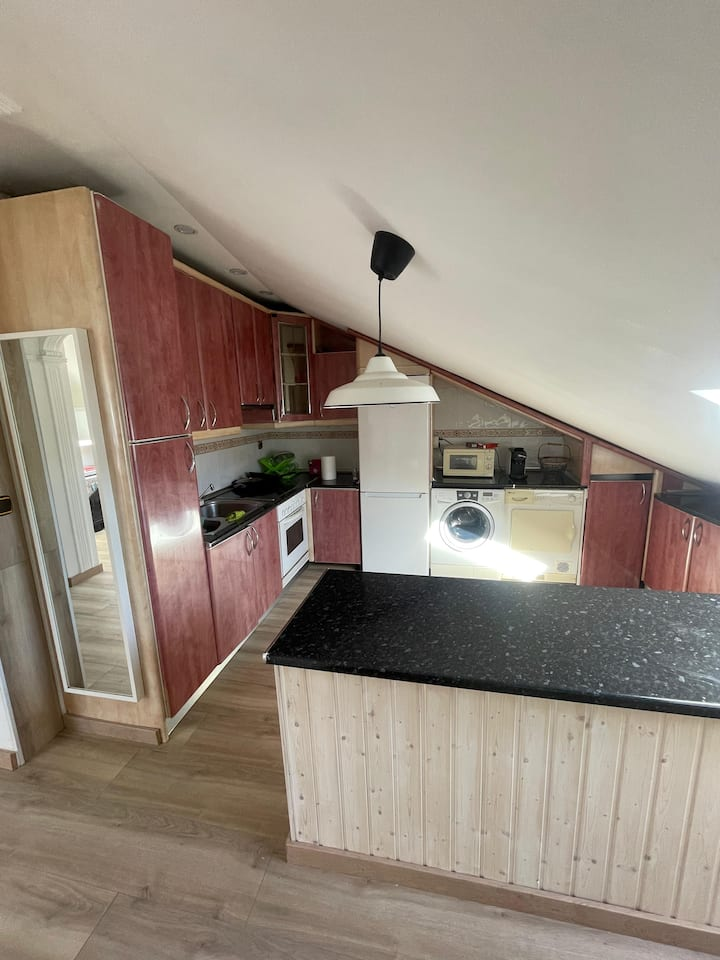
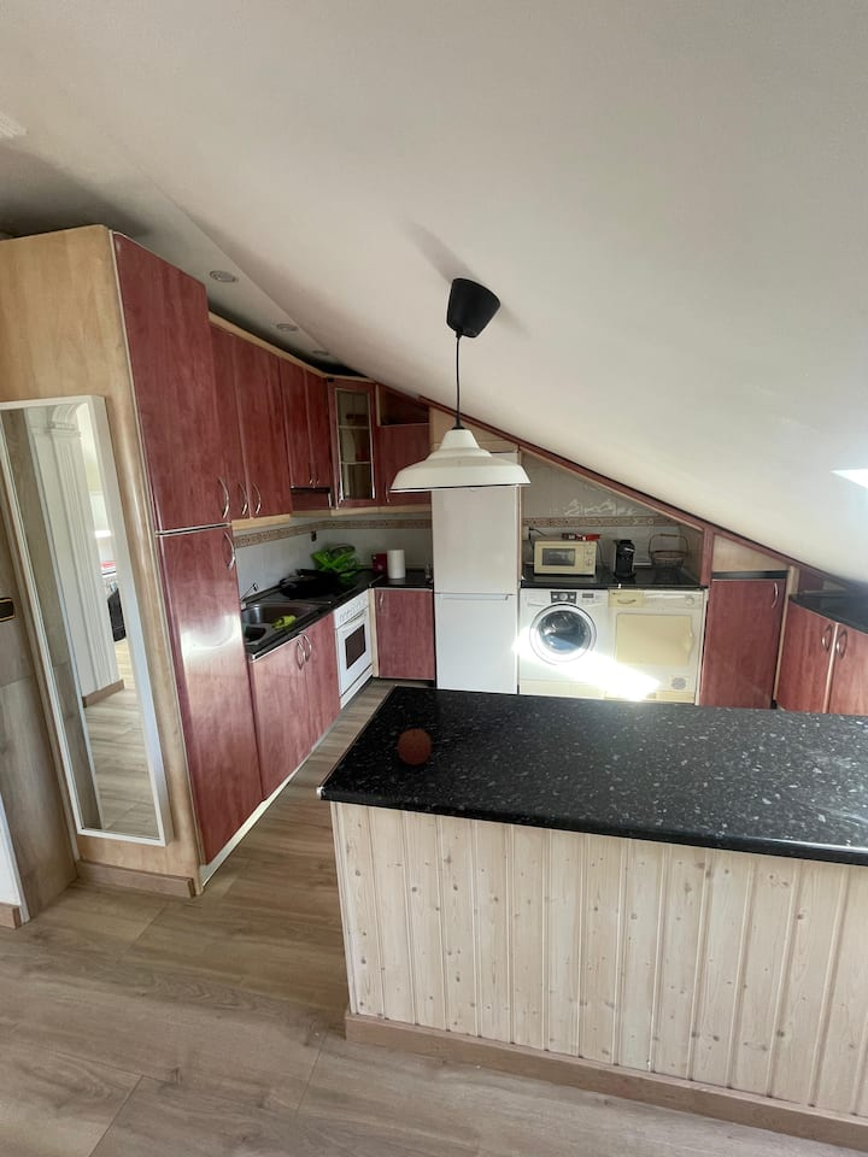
+ apple [397,727,433,767]
